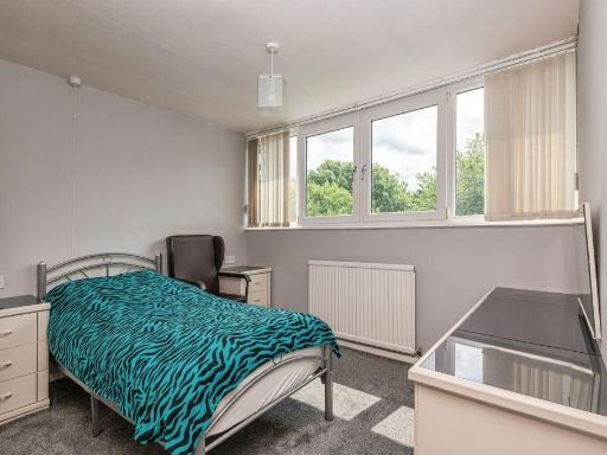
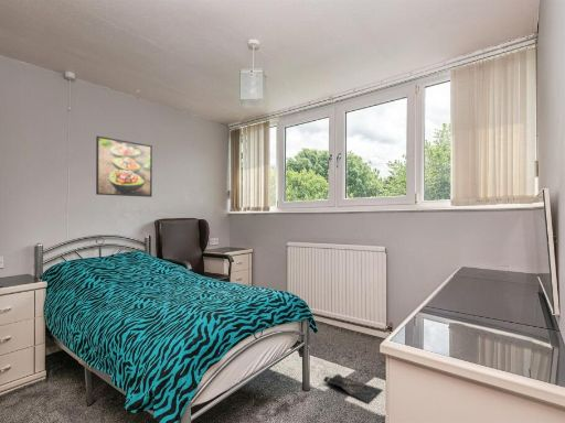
+ bag [322,373,384,405]
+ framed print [95,135,153,198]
